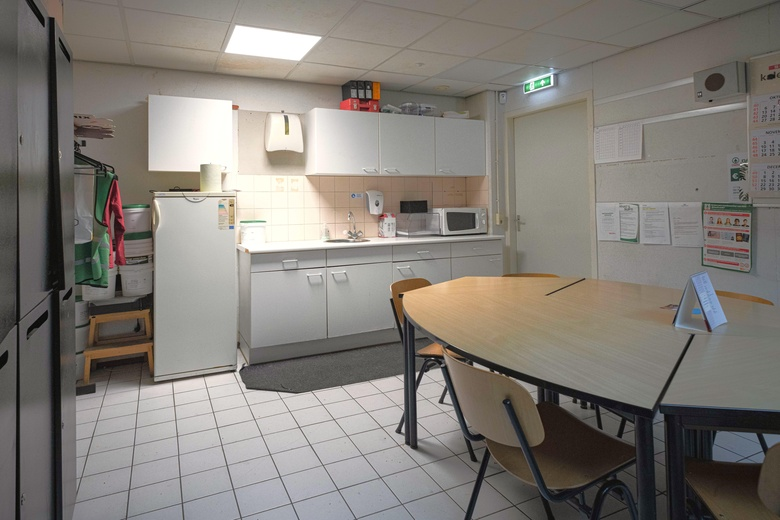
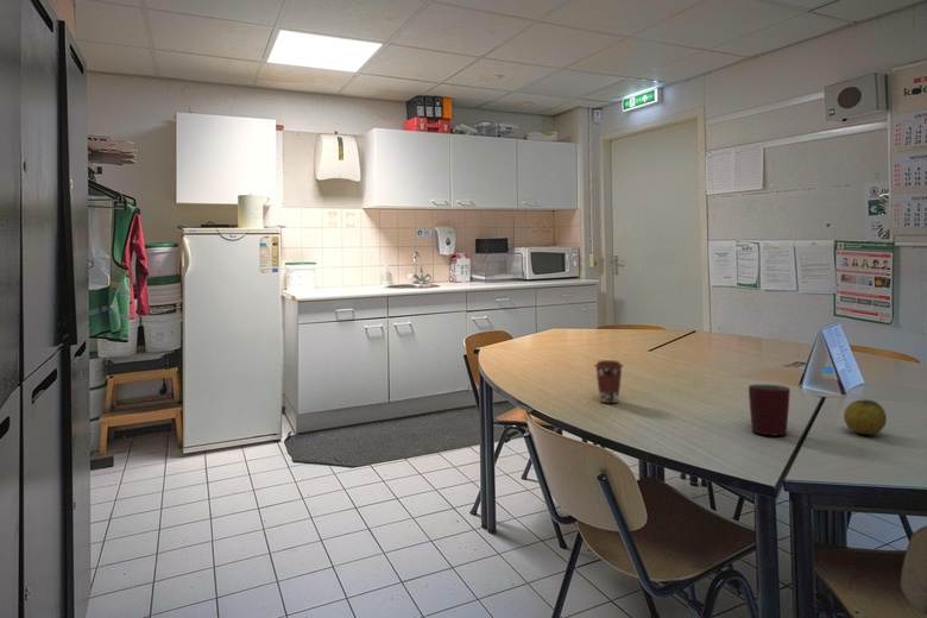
+ coffee cup [594,359,624,404]
+ fruit [843,398,888,435]
+ mug [748,384,792,436]
